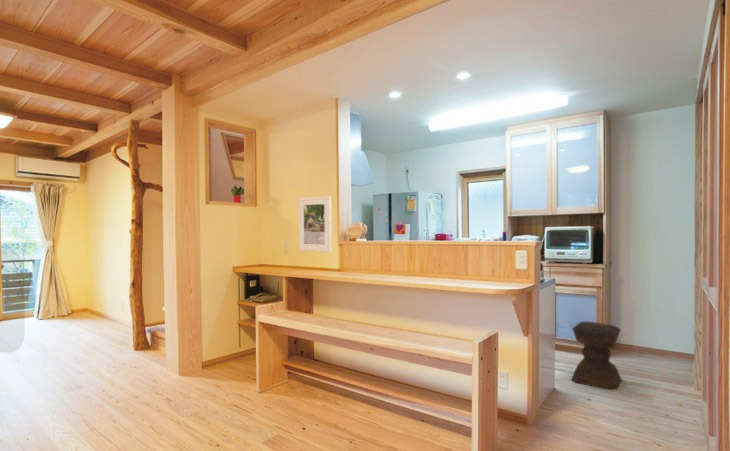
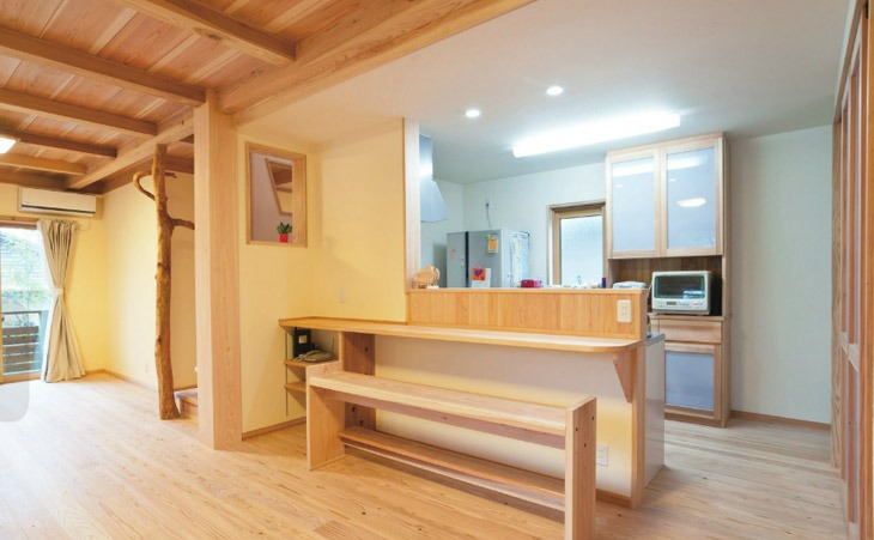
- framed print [297,195,333,253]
- stool [570,320,623,391]
